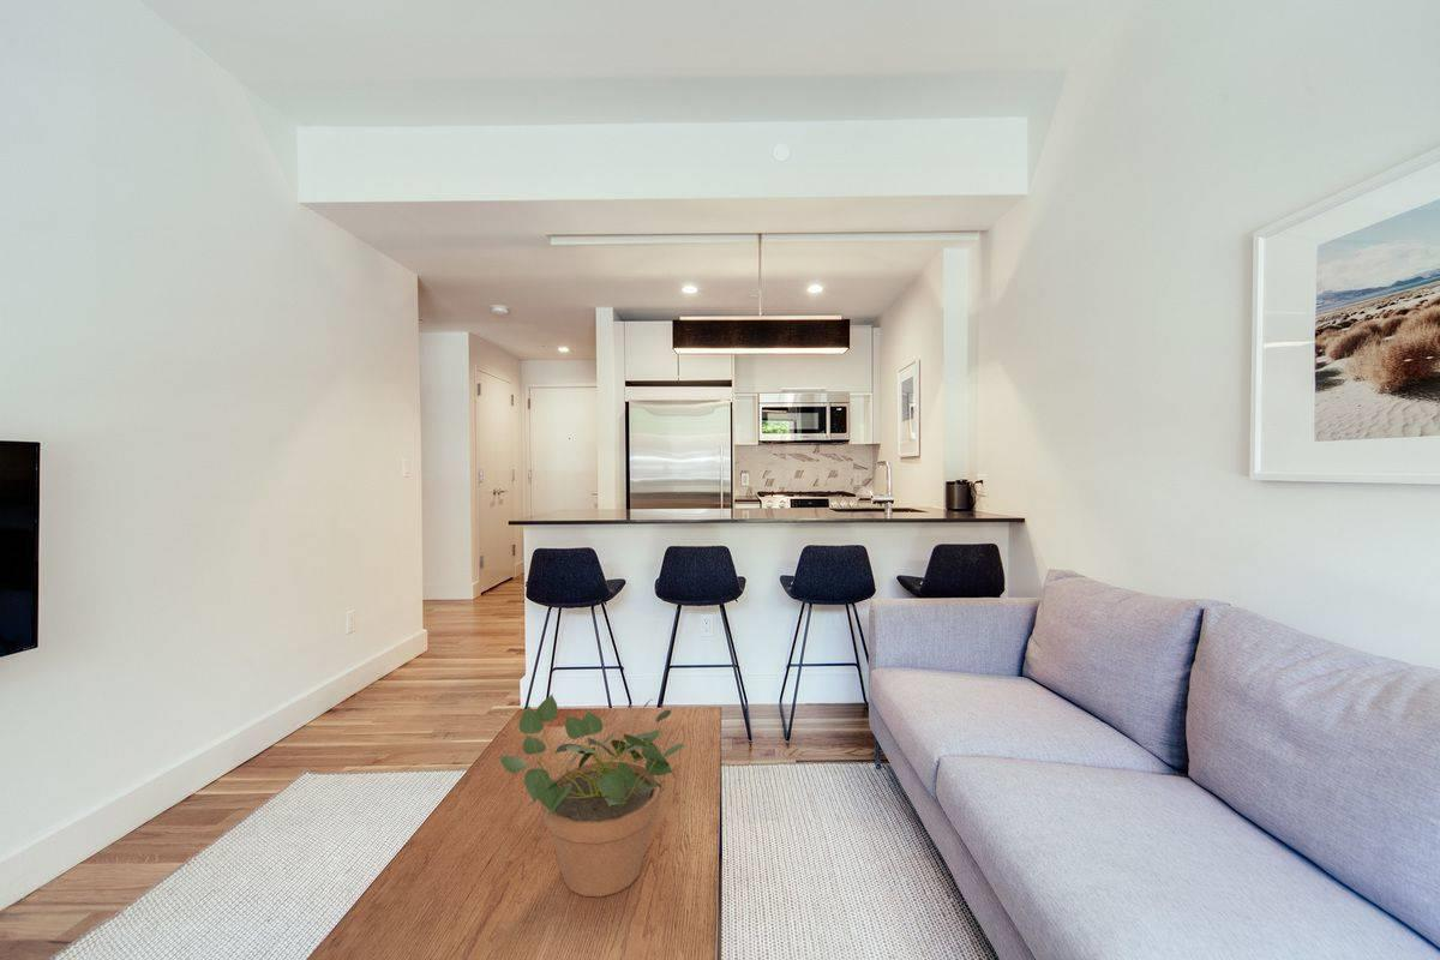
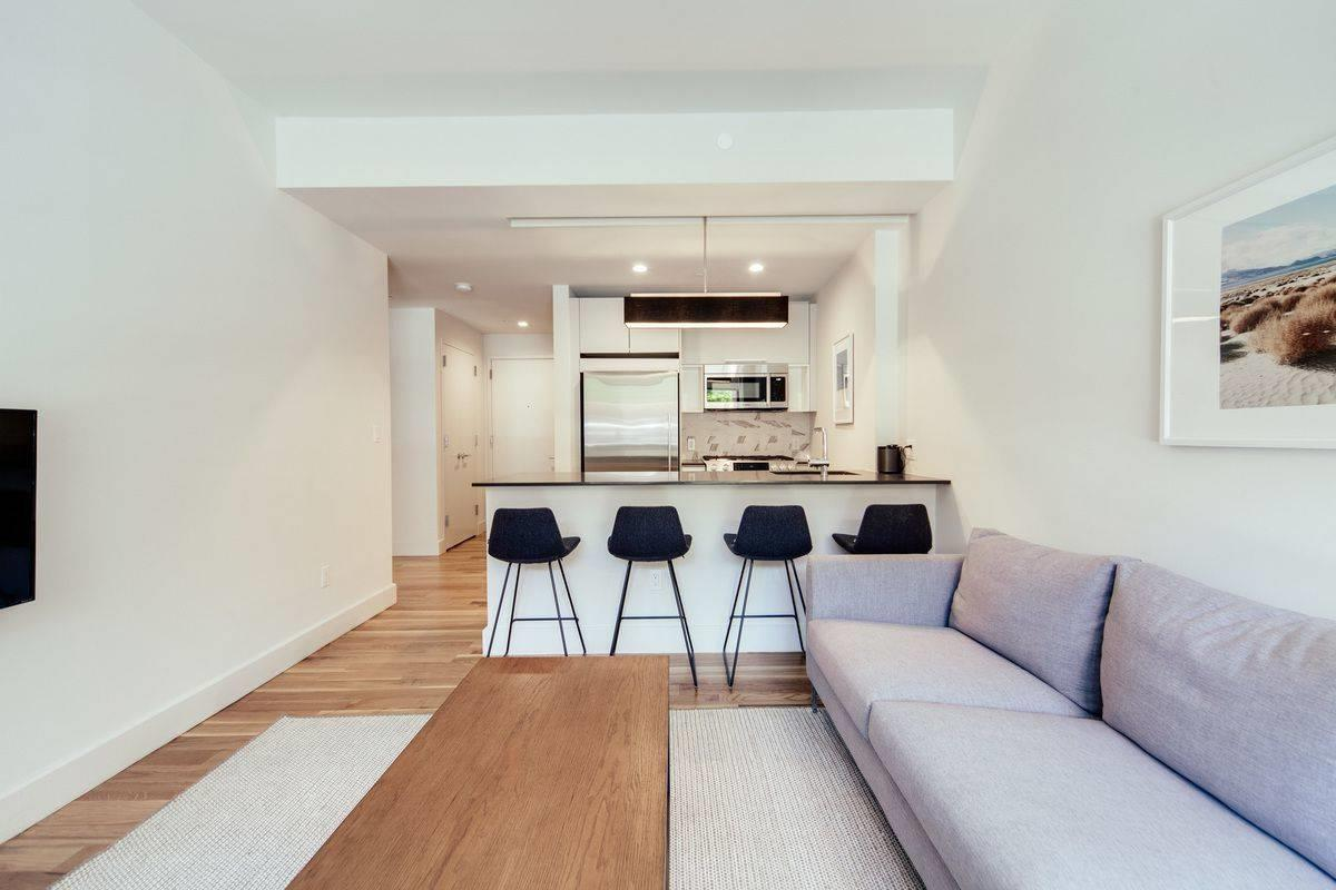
- potted plant [498,692,688,899]
